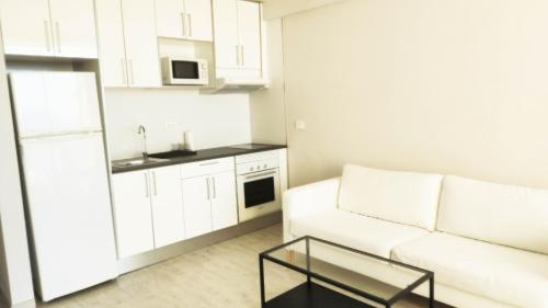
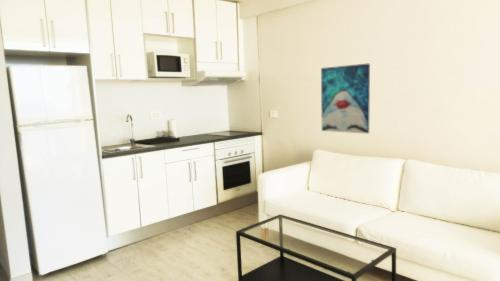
+ wall art [320,63,371,135]
